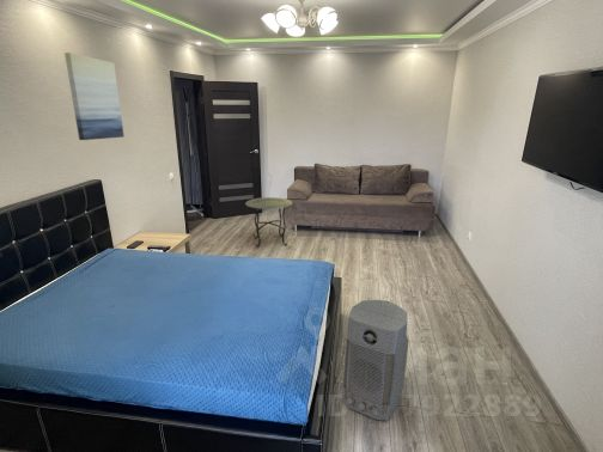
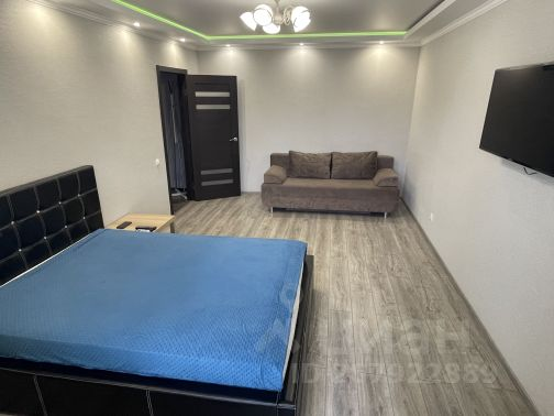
- side table [244,196,293,249]
- wall art [63,51,126,141]
- air purifier [340,299,410,422]
